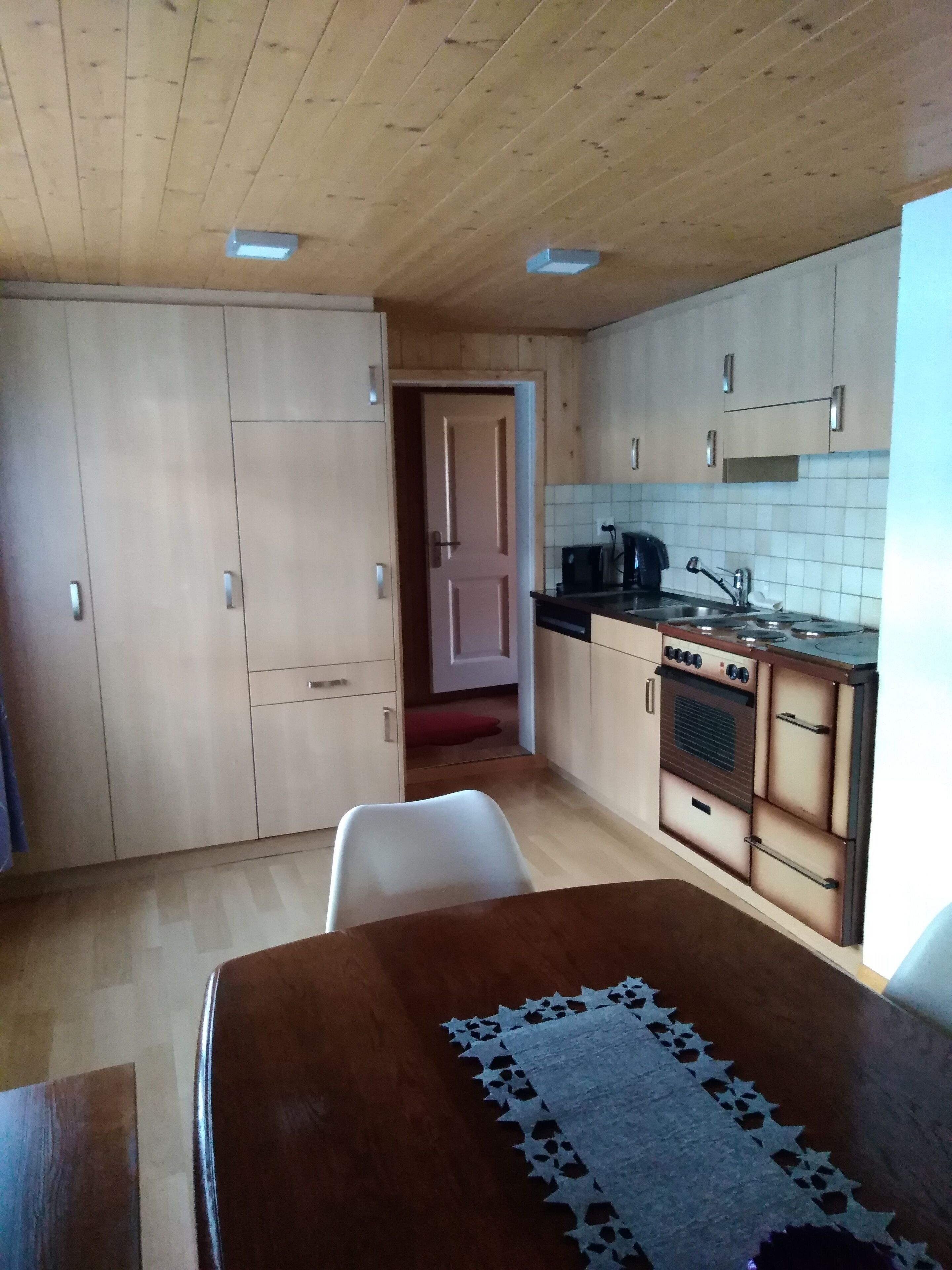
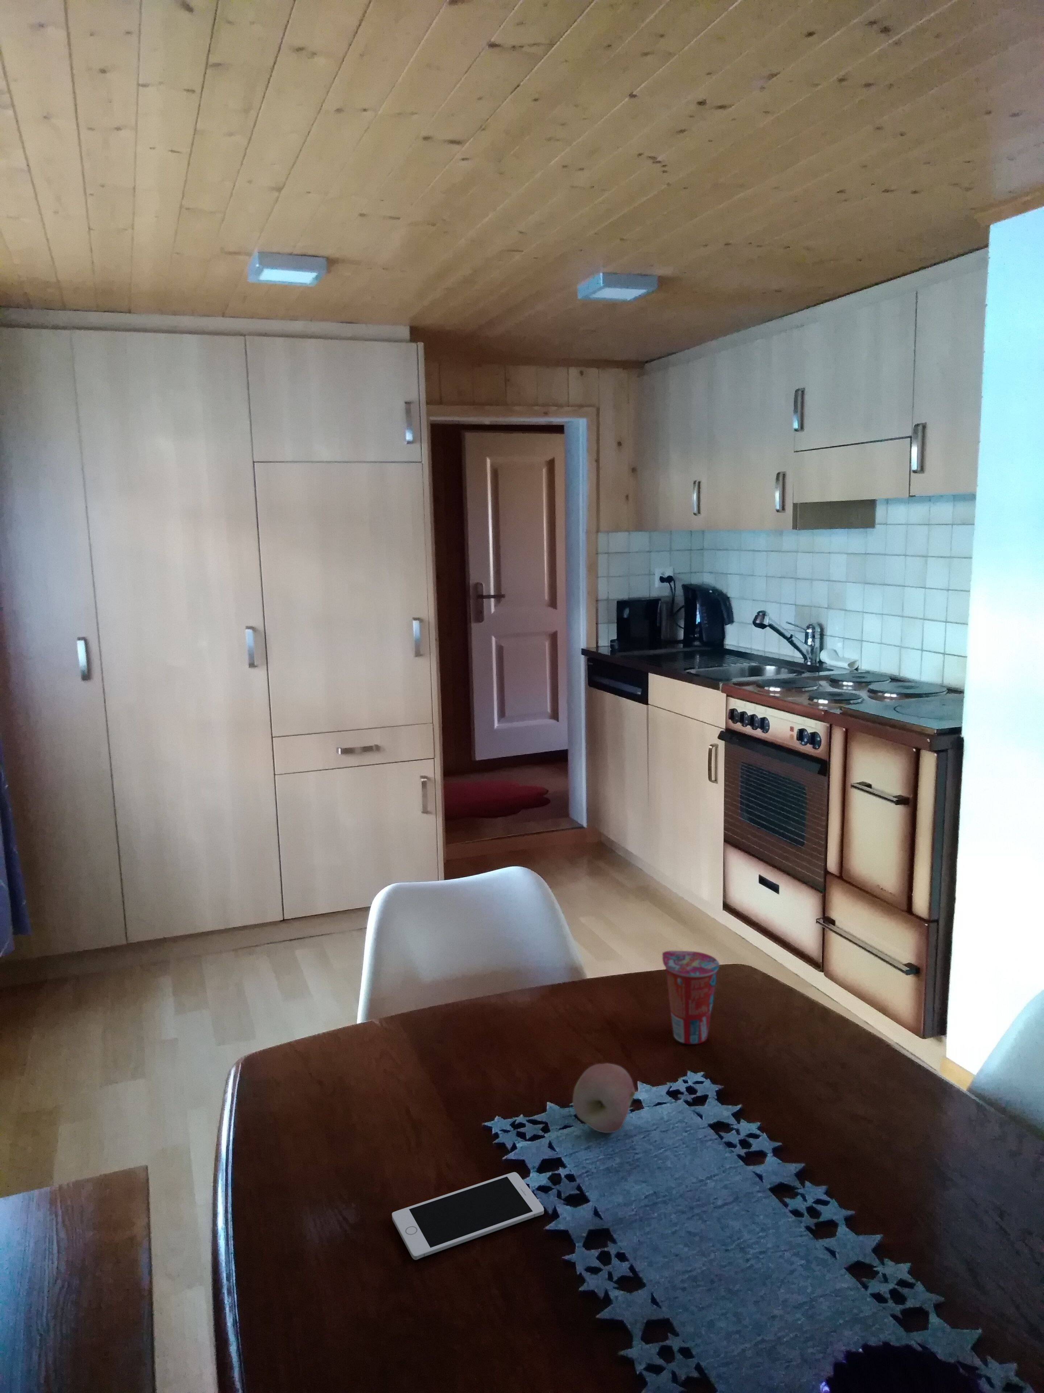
+ cell phone [392,1171,544,1260]
+ cup [662,950,719,1044]
+ fruit [572,1063,636,1133]
